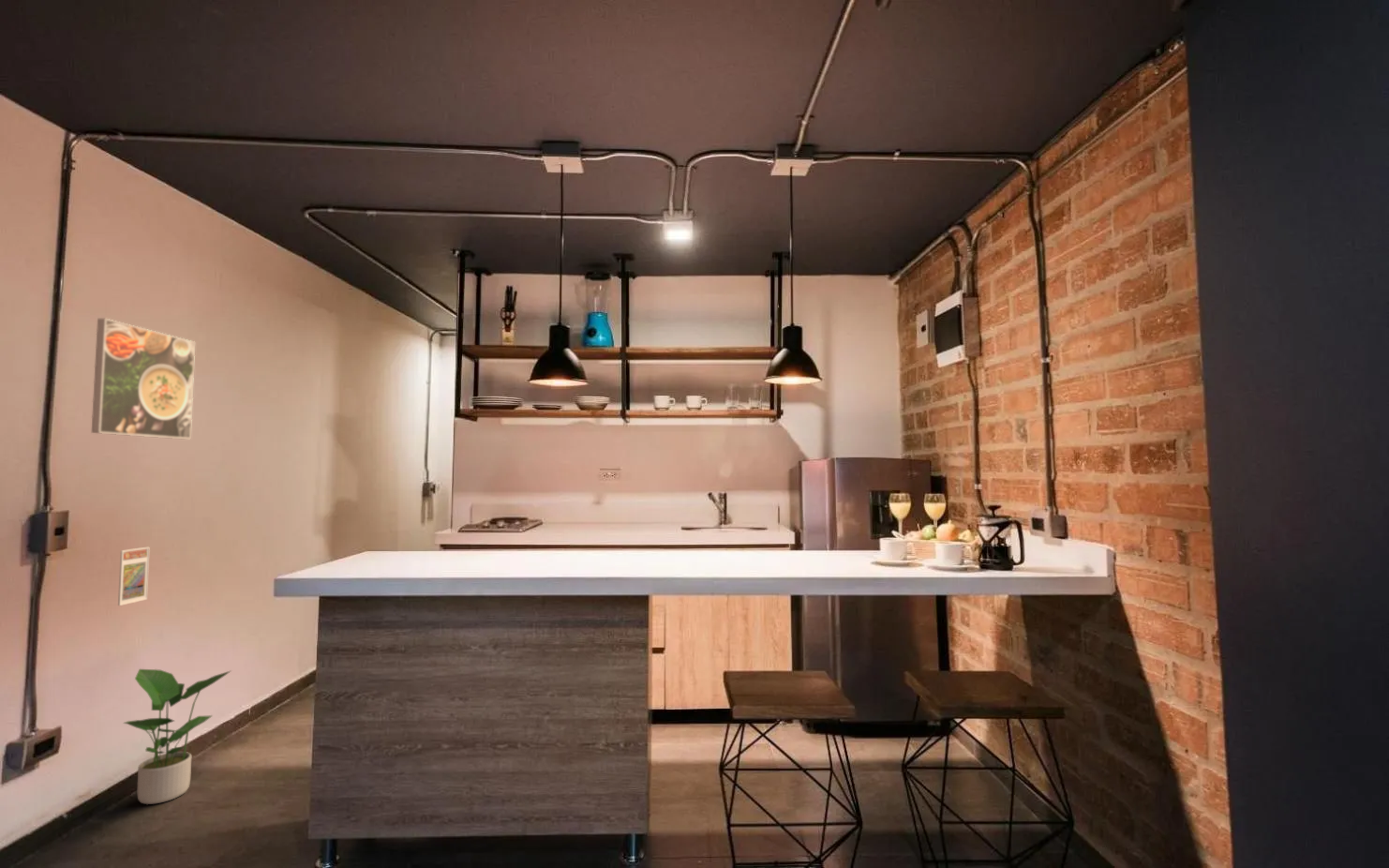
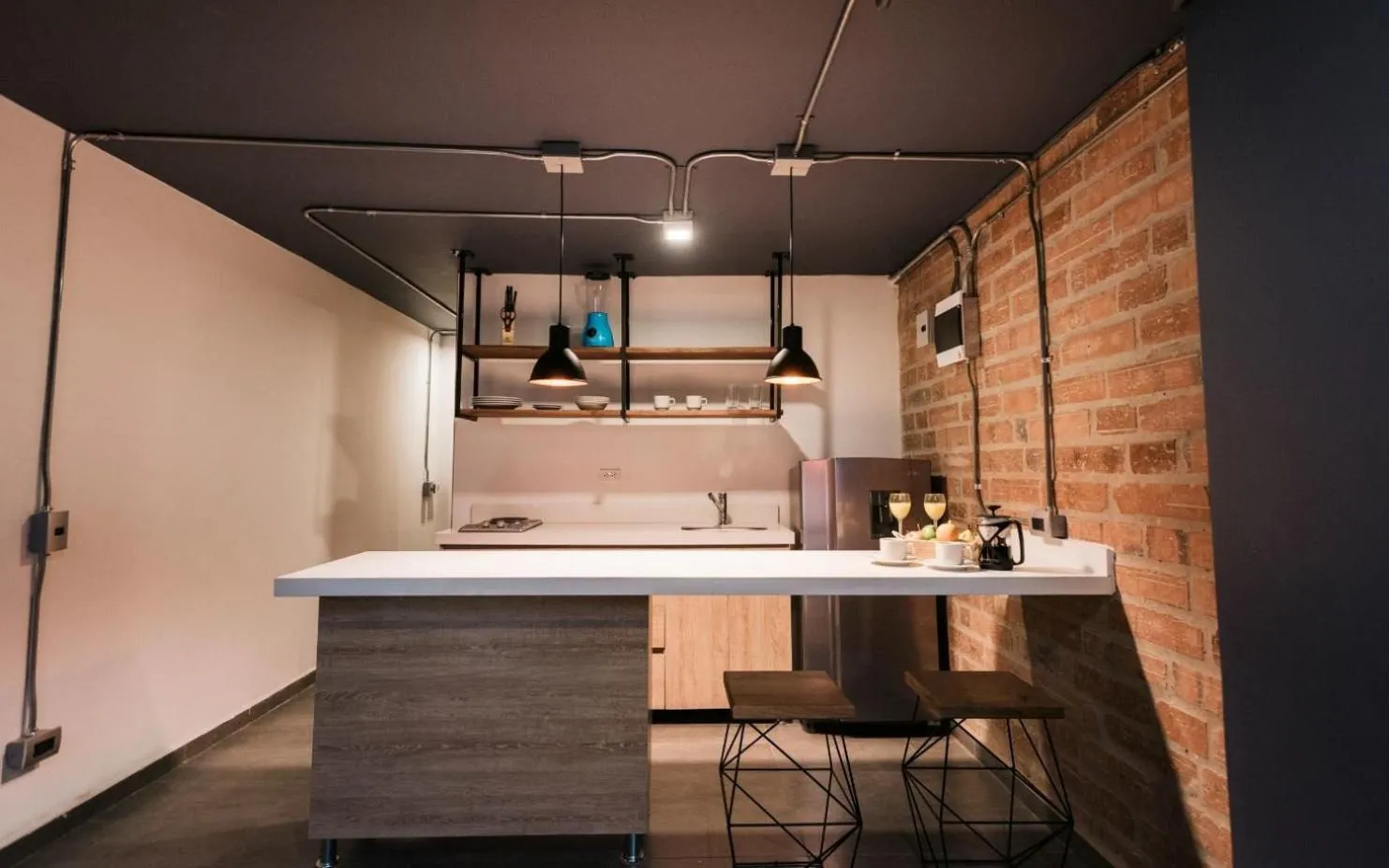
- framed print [91,318,196,440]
- potted plant [122,668,232,805]
- trading card display case [117,546,151,606]
